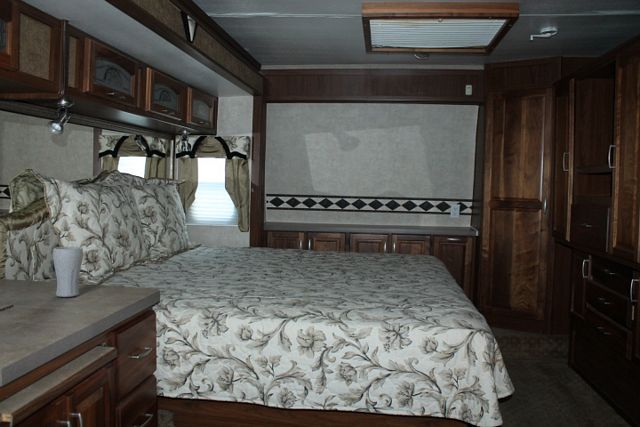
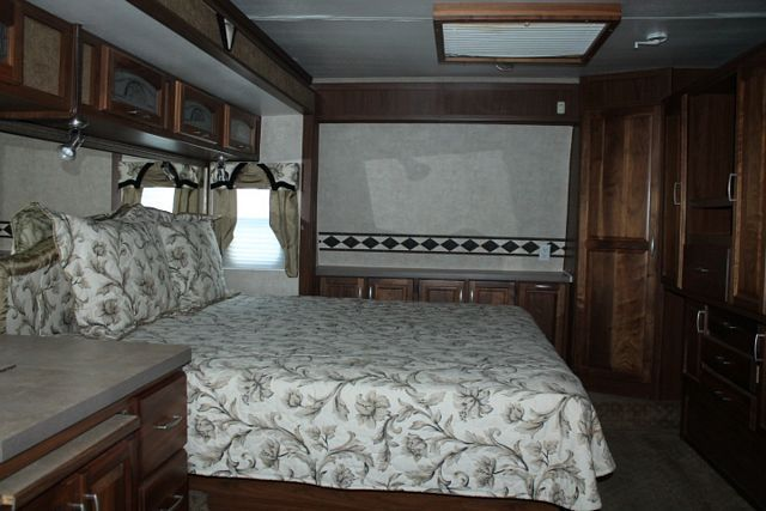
- drinking glass [52,246,84,298]
